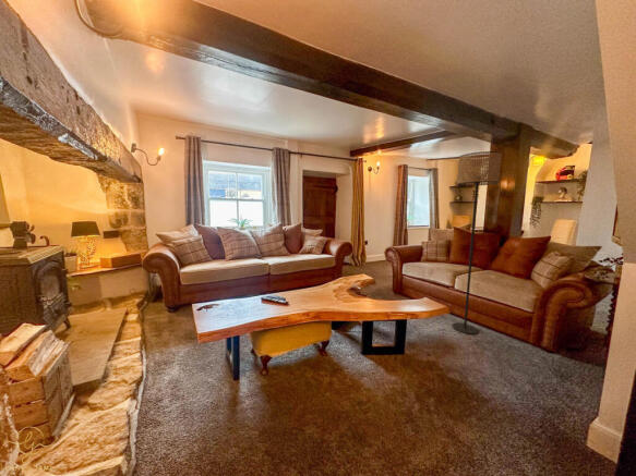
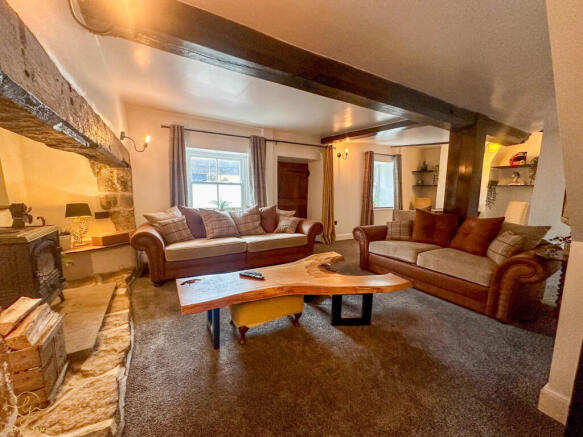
- floor lamp [452,150,503,335]
